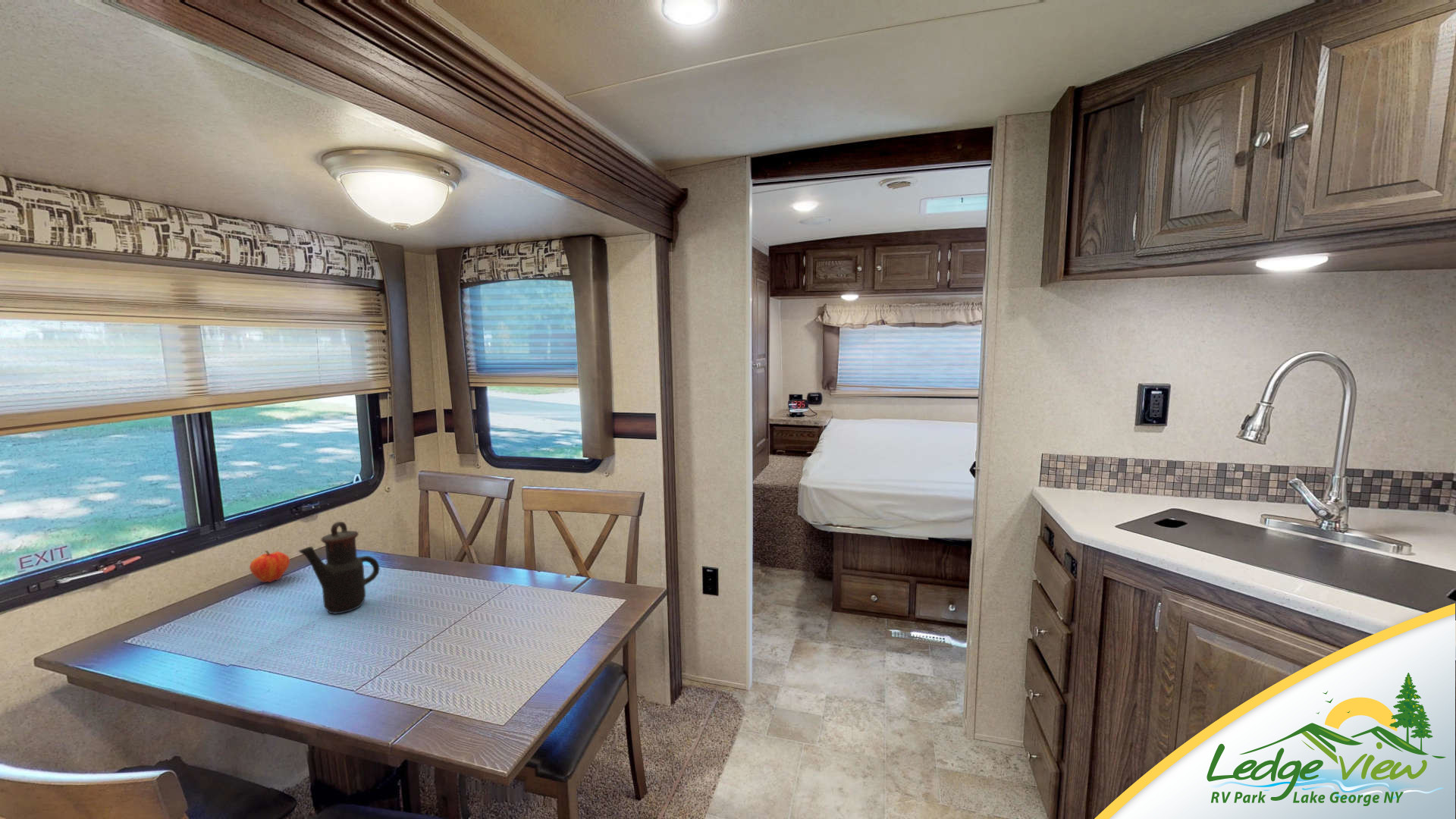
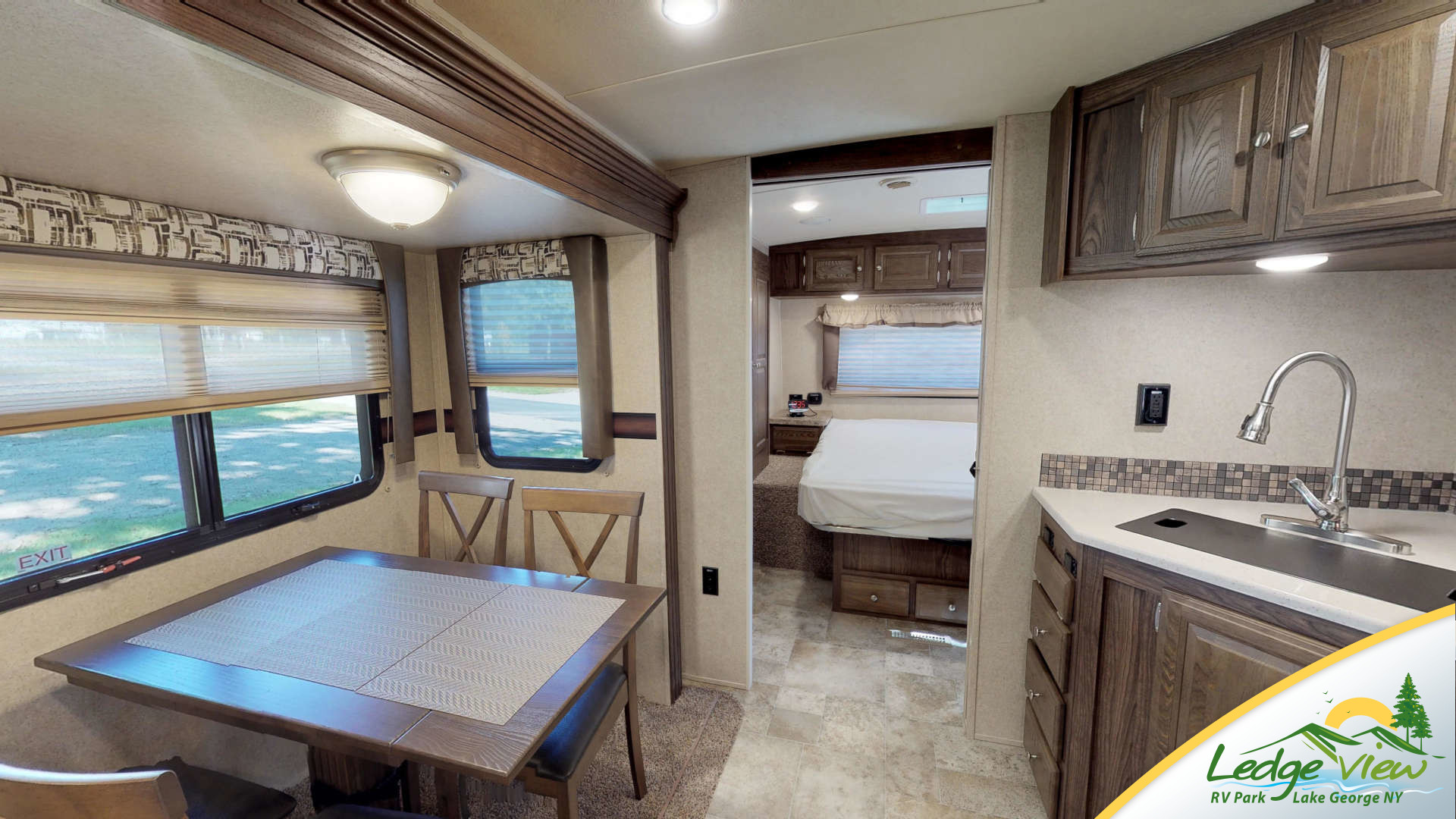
- teapot [297,521,380,614]
- fruit [249,550,290,583]
